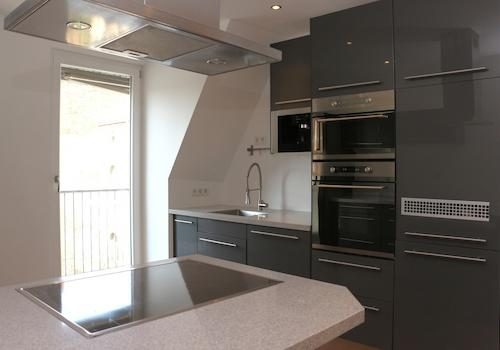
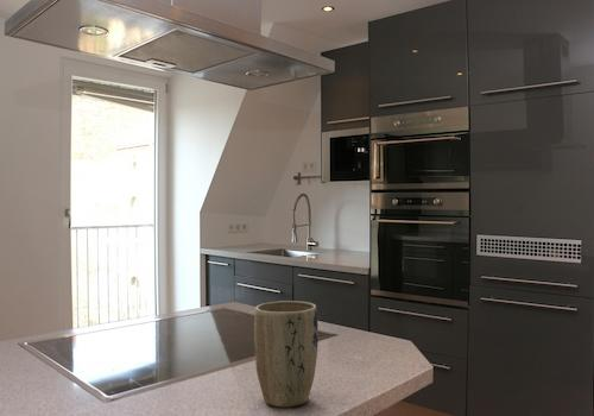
+ plant pot [253,300,320,409]
